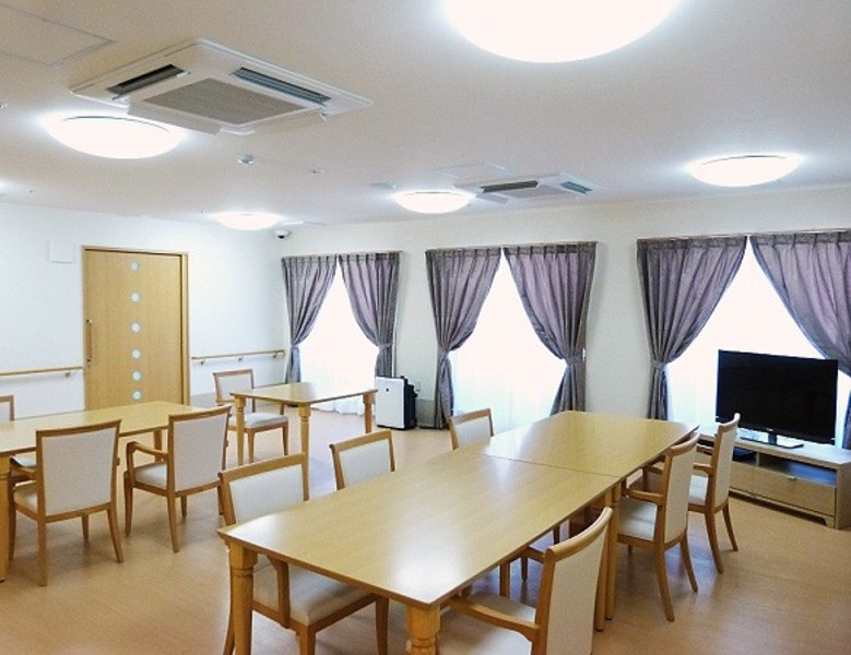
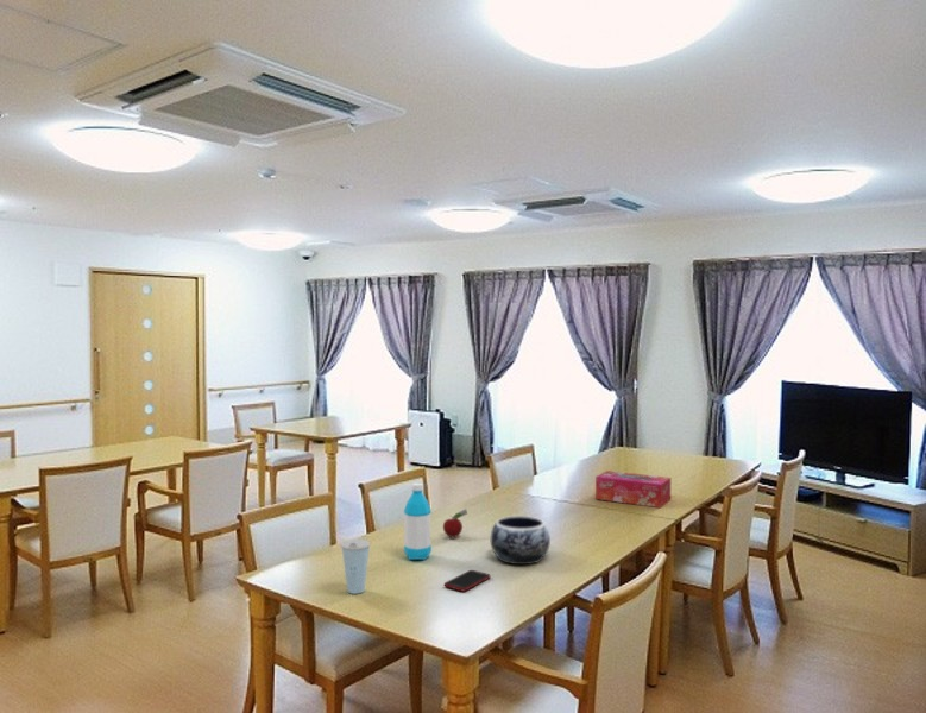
+ tissue box [594,469,672,509]
+ fruit [442,507,468,538]
+ cell phone [443,569,491,593]
+ decorative bowl [490,515,552,566]
+ cup [340,538,372,595]
+ water bottle [403,481,433,561]
